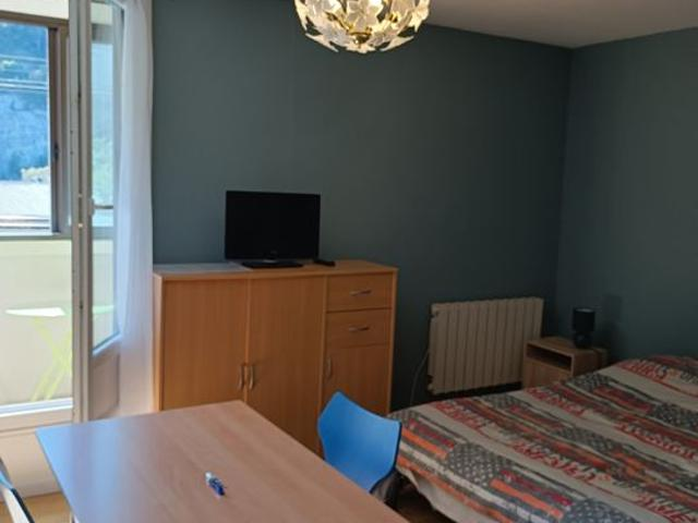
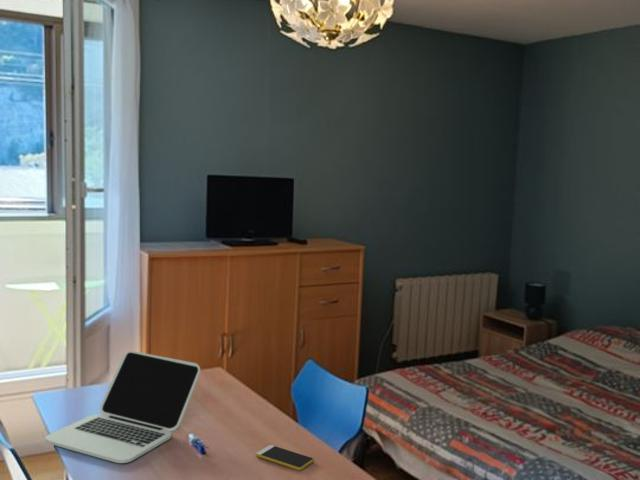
+ laptop [44,350,201,464]
+ smartphone [255,444,315,471]
